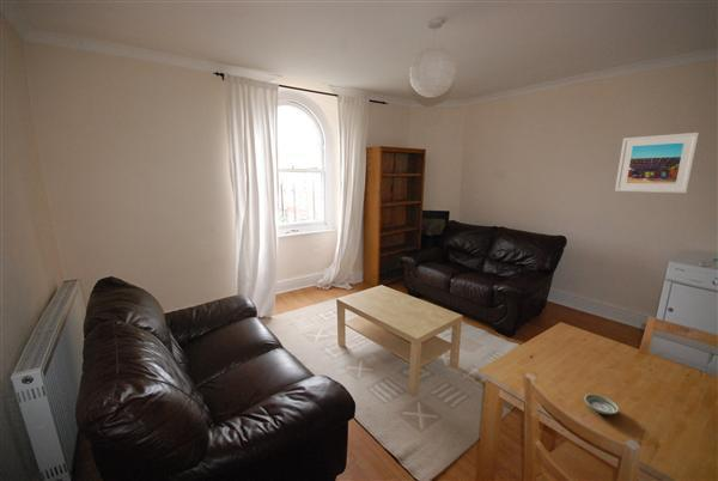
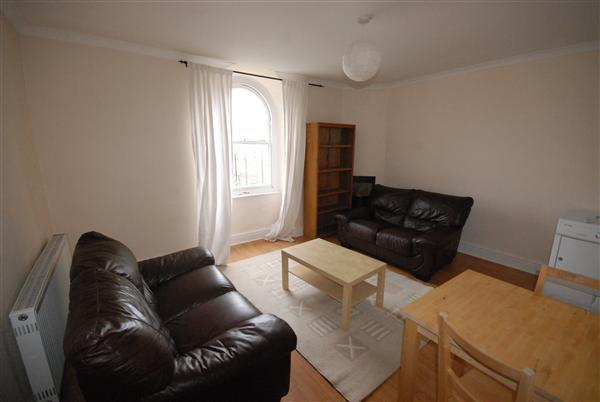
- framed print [614,132,700,194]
- saucer [583,392,620,415]
